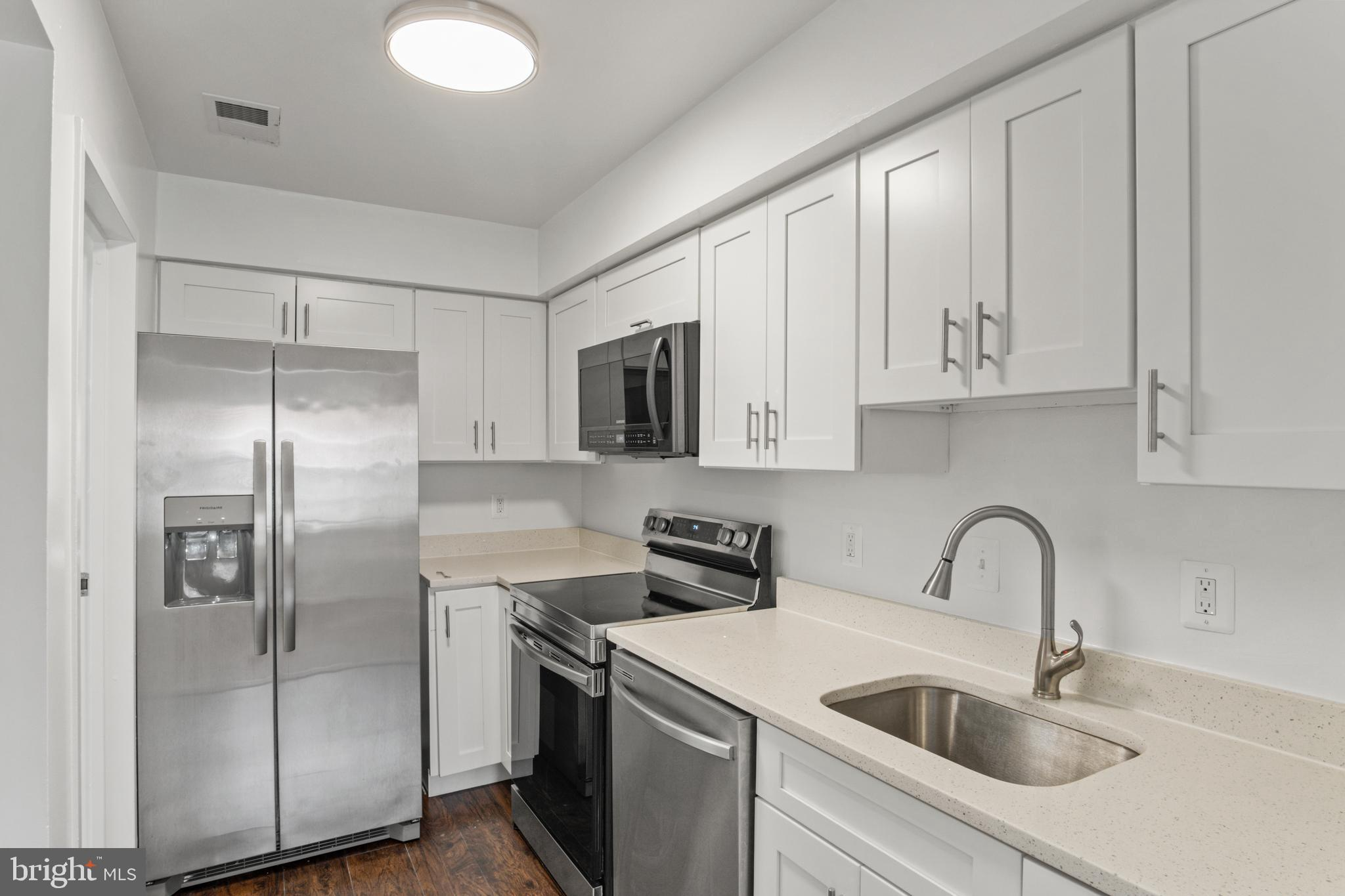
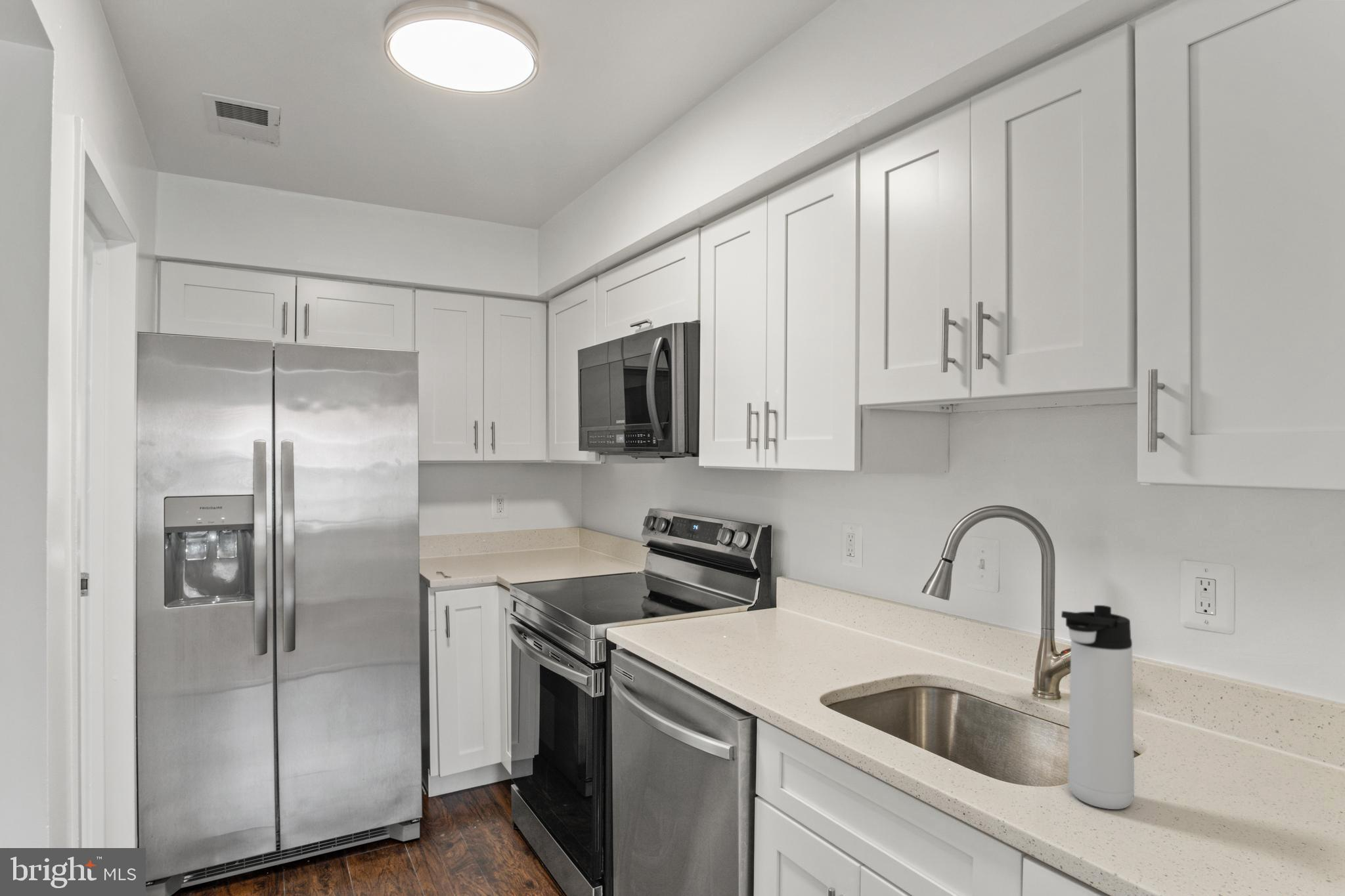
+ thermos bottle [1061,605,1135,810]
